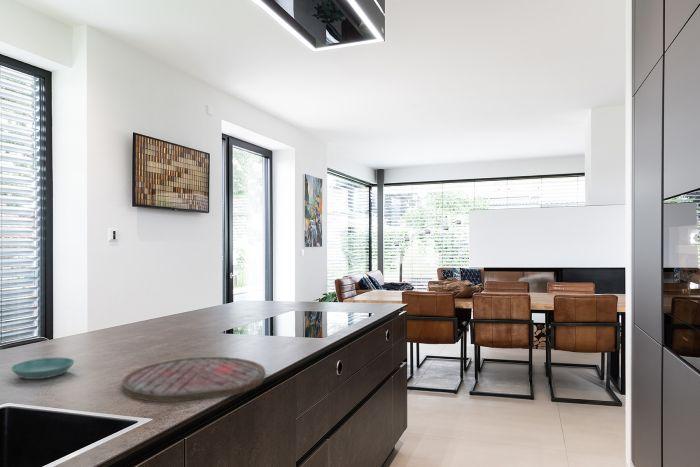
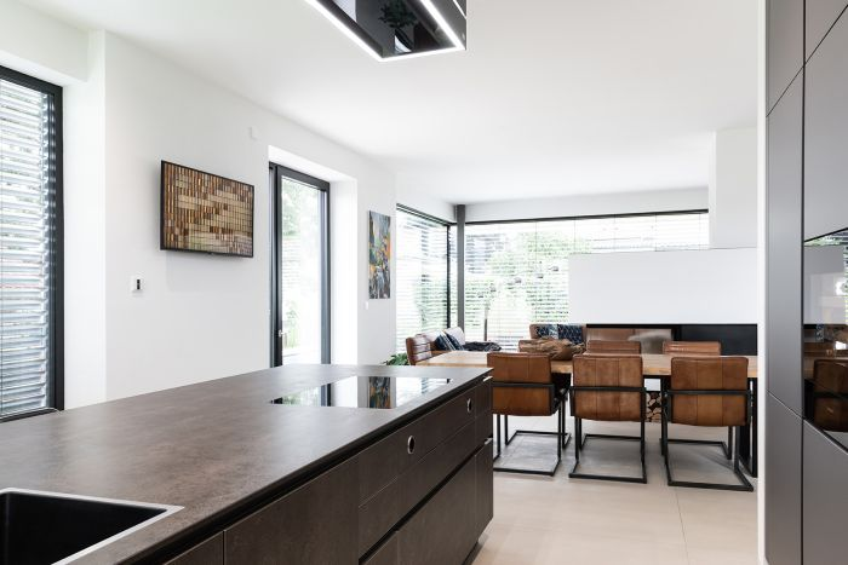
- saucer [10,357,75,380]
- cutting board [121,356,266,403]
